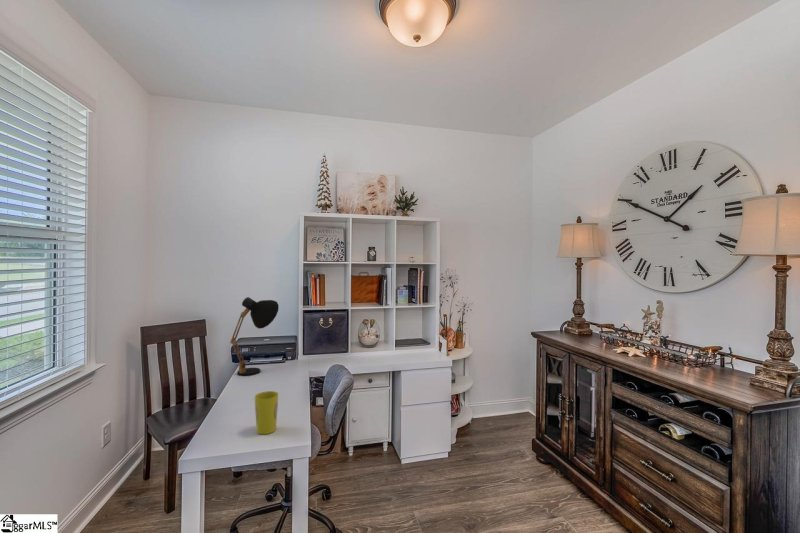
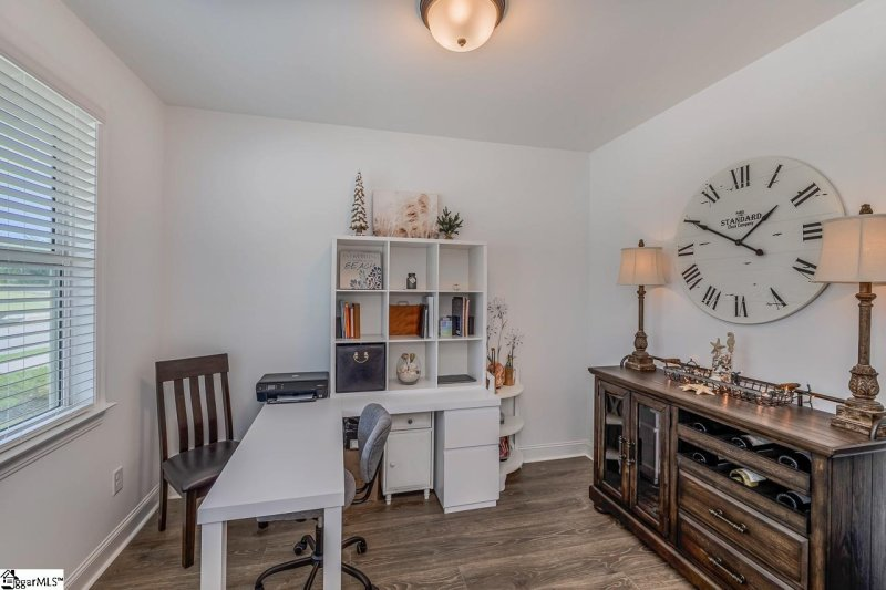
- desk lamp [229,296,280,377]
- cup [254,390,280,435]
